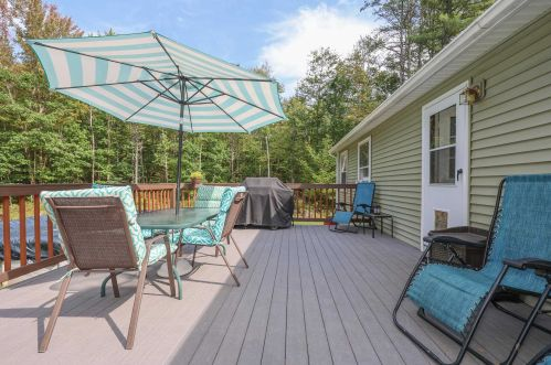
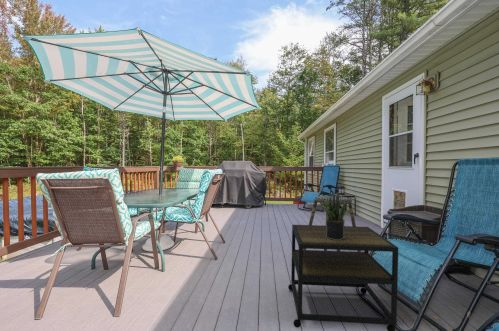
+ potted plant [319,191,349,240]
+ side table [287,224,399,331]
+ stool [303,195,362,252]
